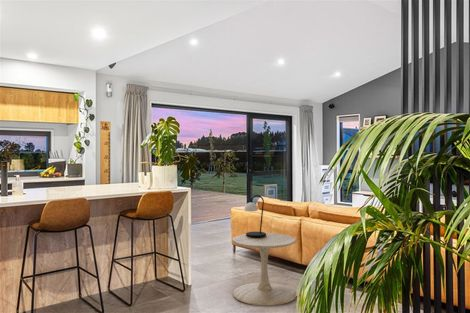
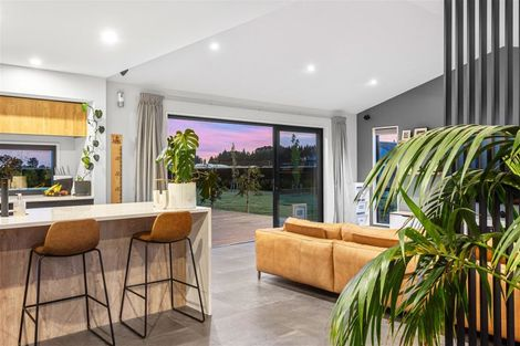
- table lamp [244,194,266,237]
- side table [232,232,297,307]
